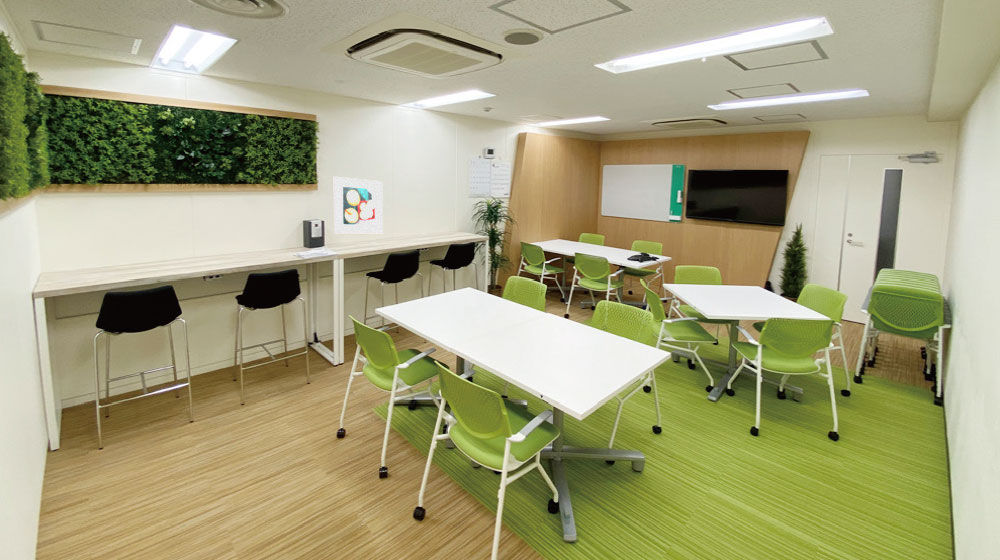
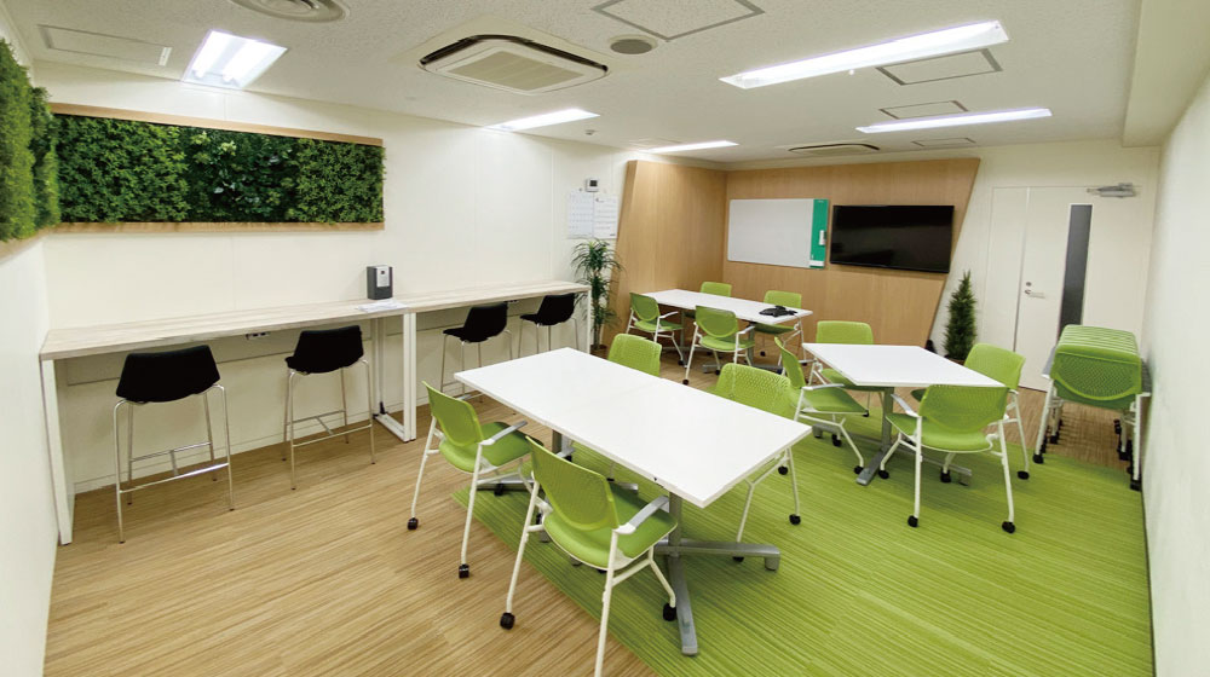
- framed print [333,175,384,234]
